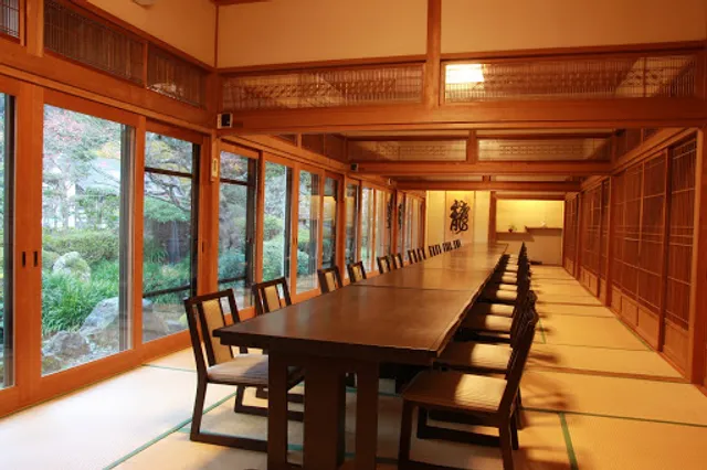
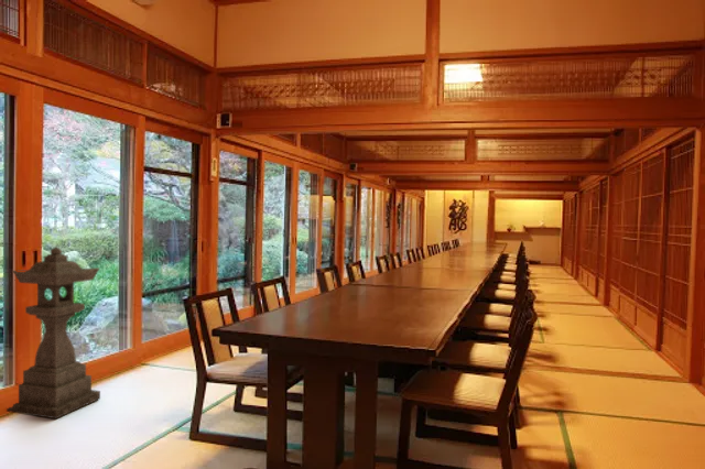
+ stone lantern [6,246,101,419]
